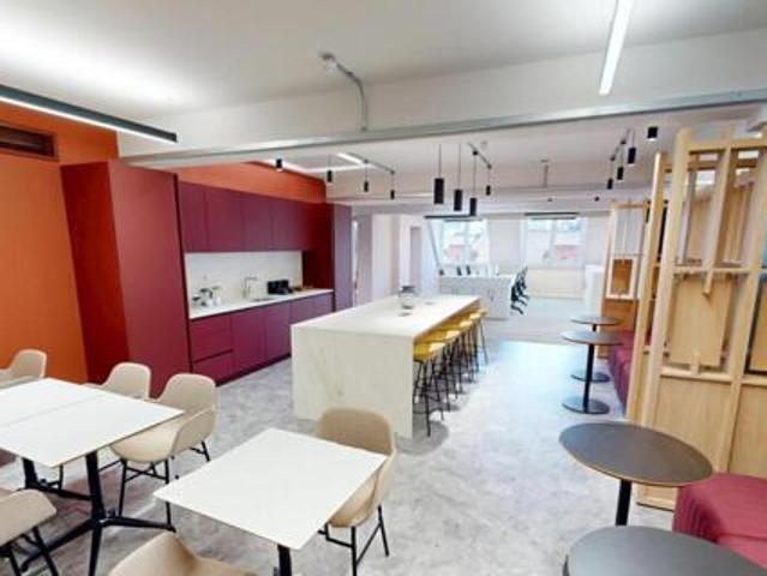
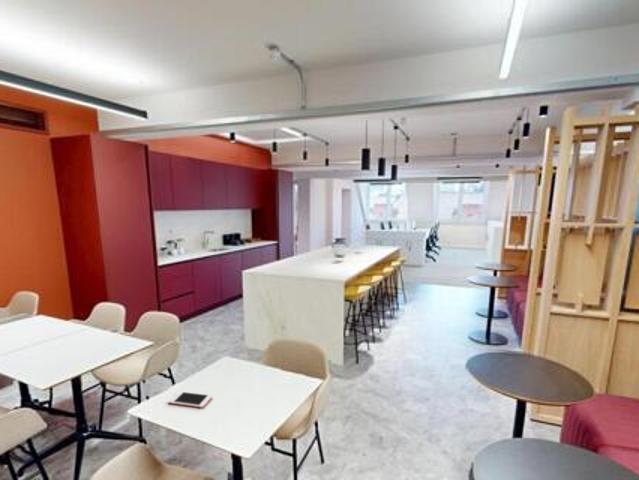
+ cell phone [167,390,213,409]
